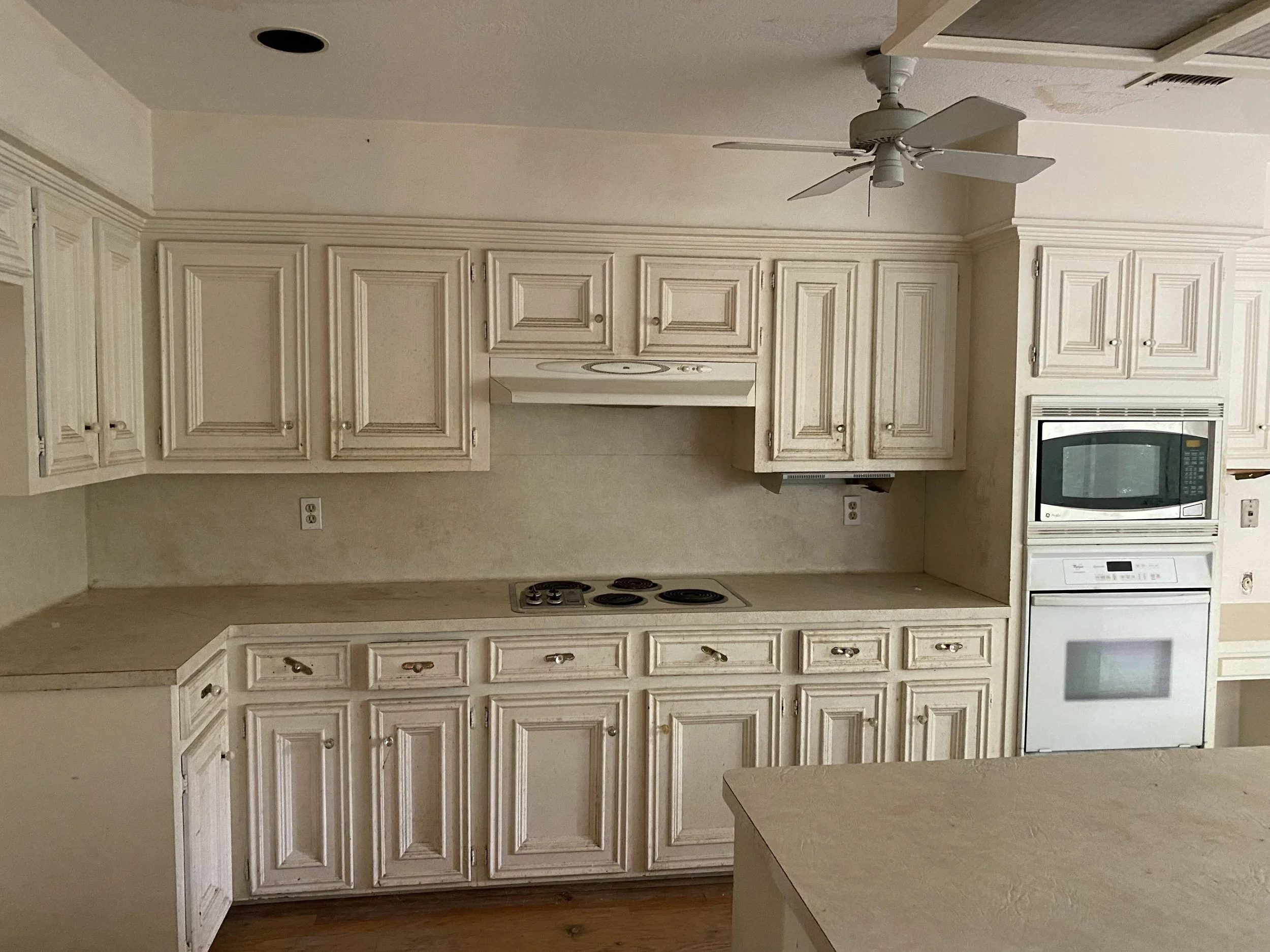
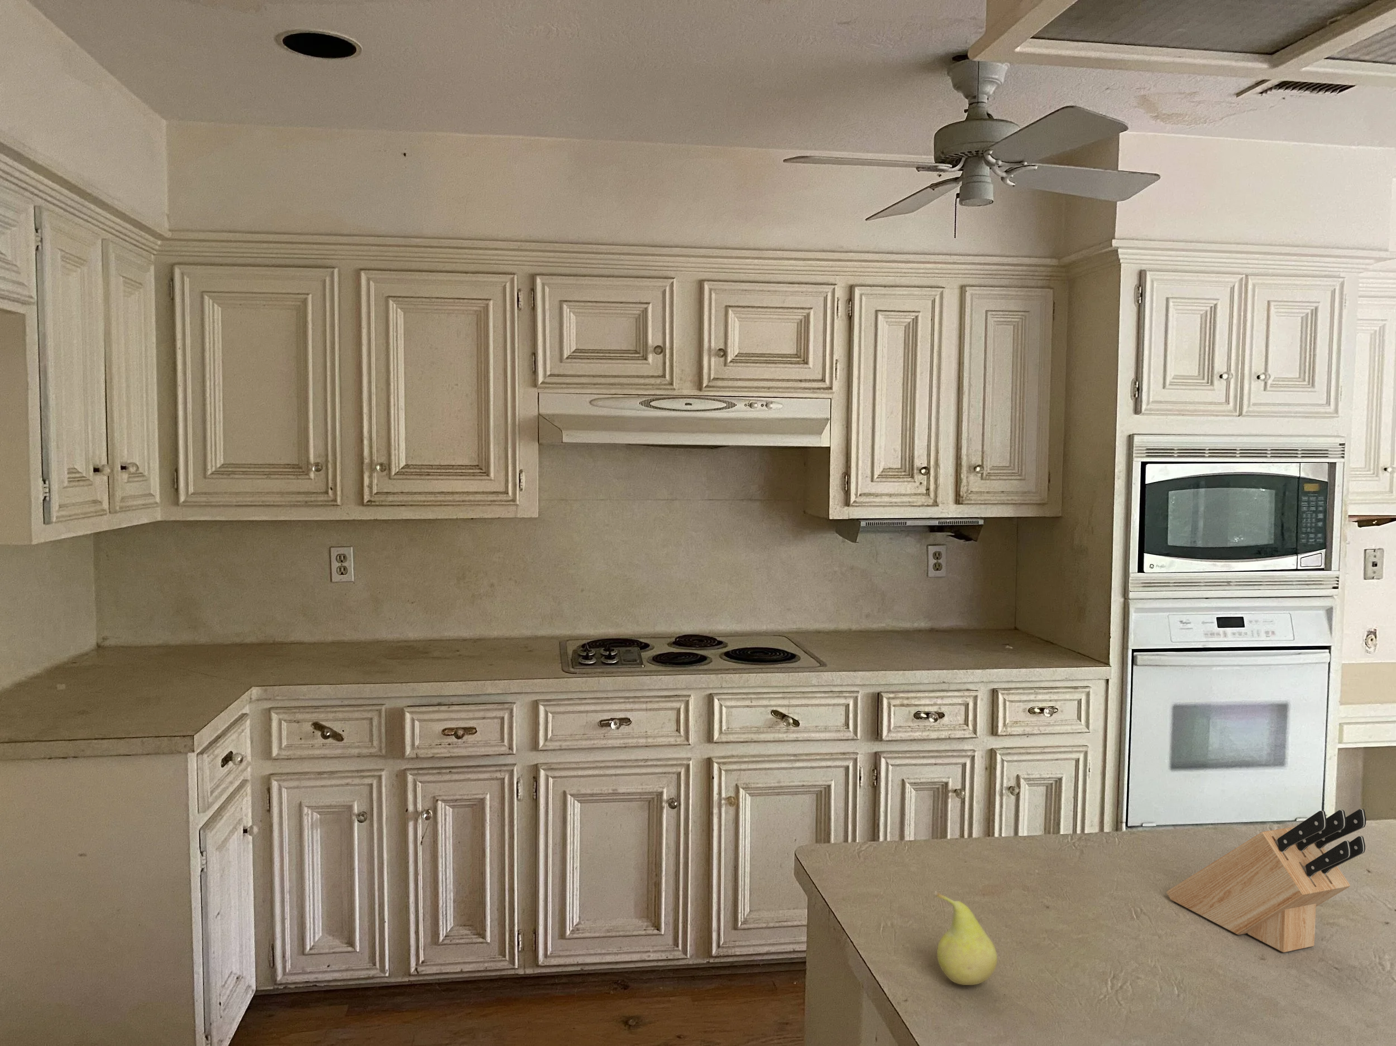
+ fruit [933,890,998,987]
+ knife block [1166,809,1366,954]
